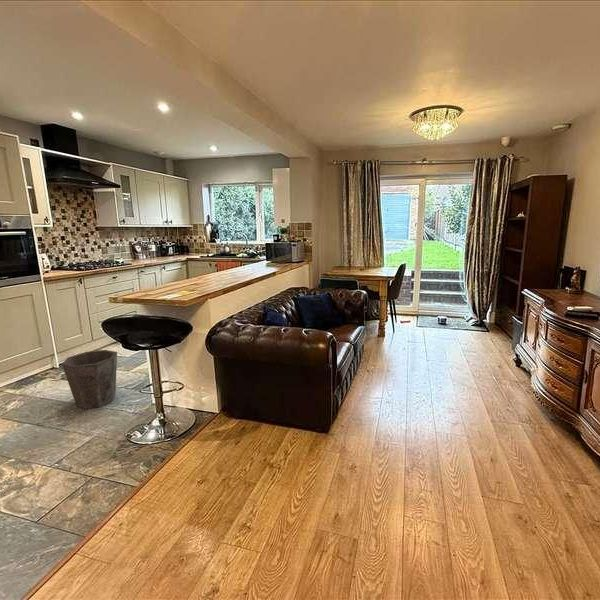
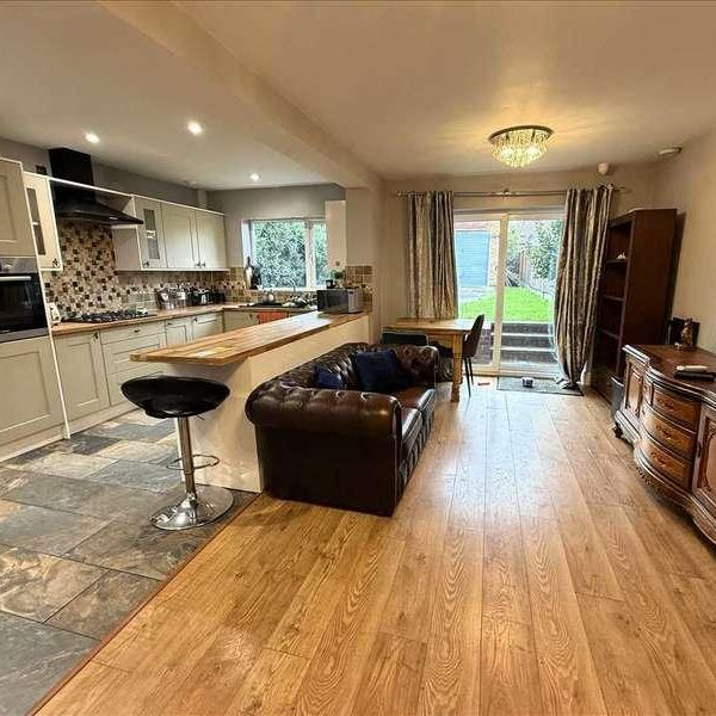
- waste bin [61,349,118,410]
